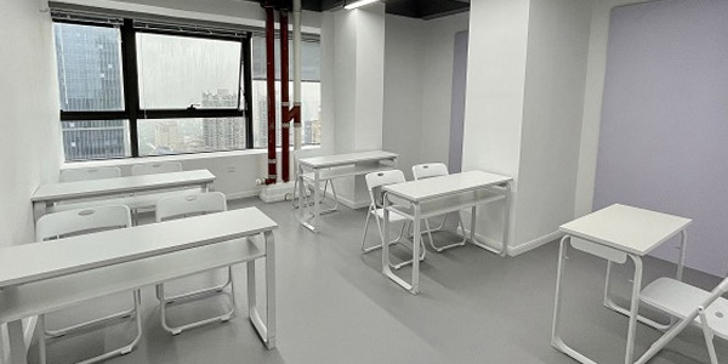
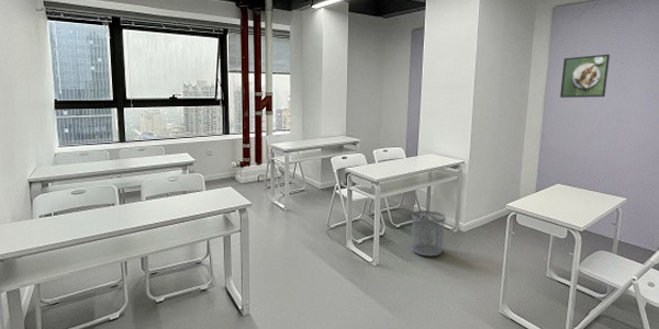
+ waste bin [411,209,447,257]
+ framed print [559,54,611,99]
